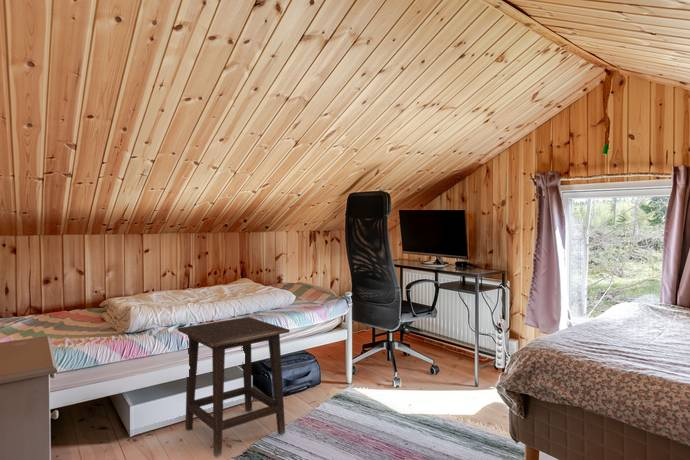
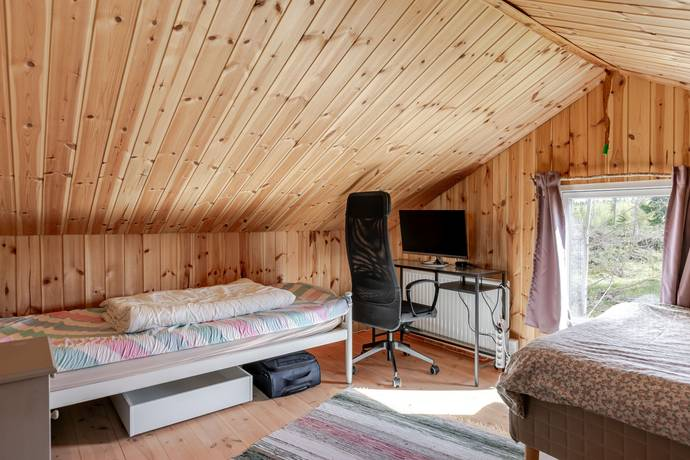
- side table [177,316,291,458]
